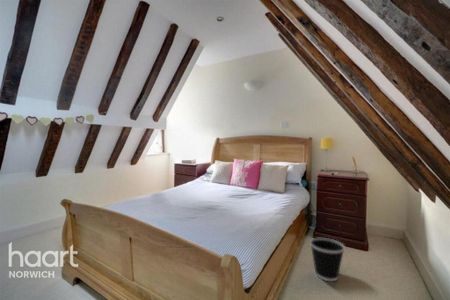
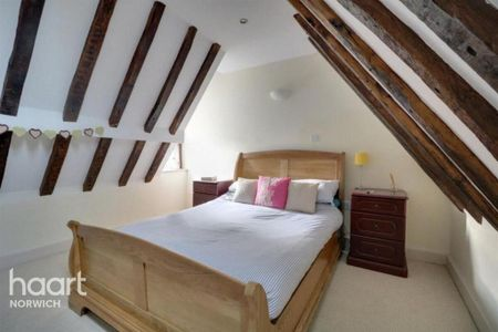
- wastebasket [309,237,346,282]
